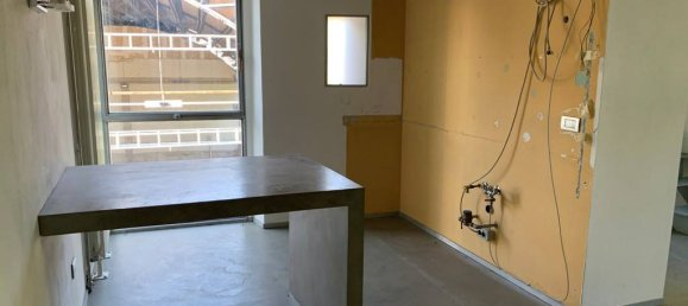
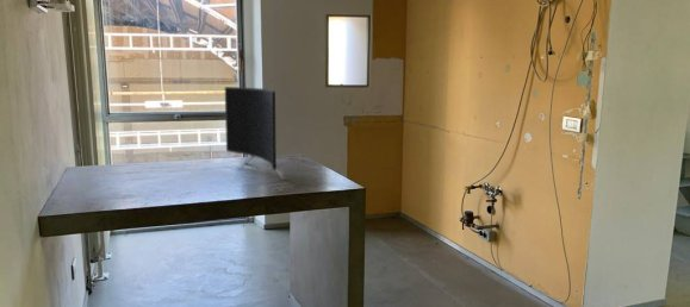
+ monitor [224,86,287,181]
